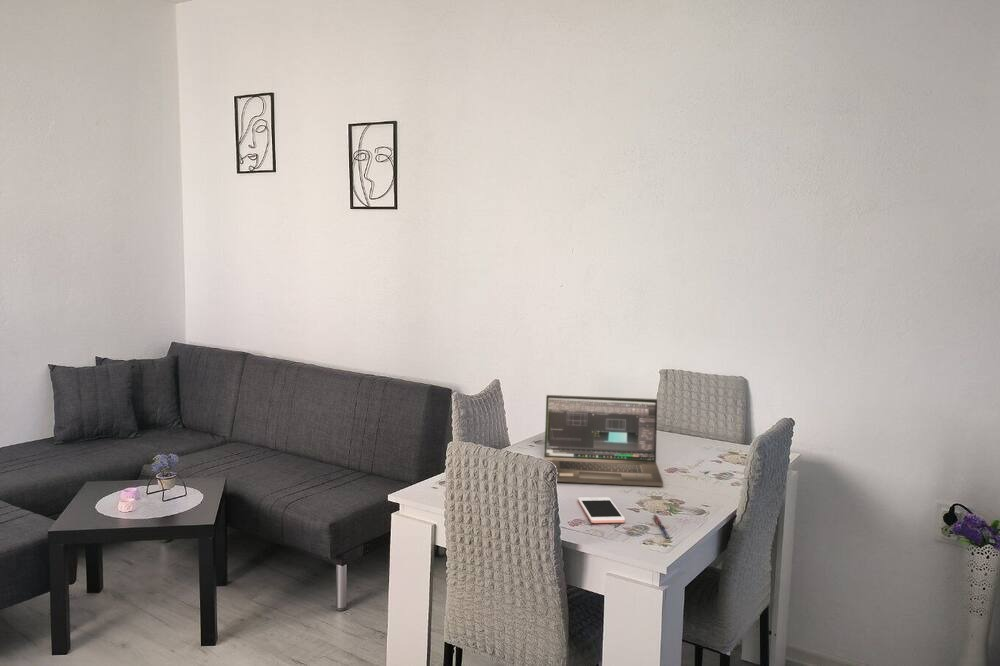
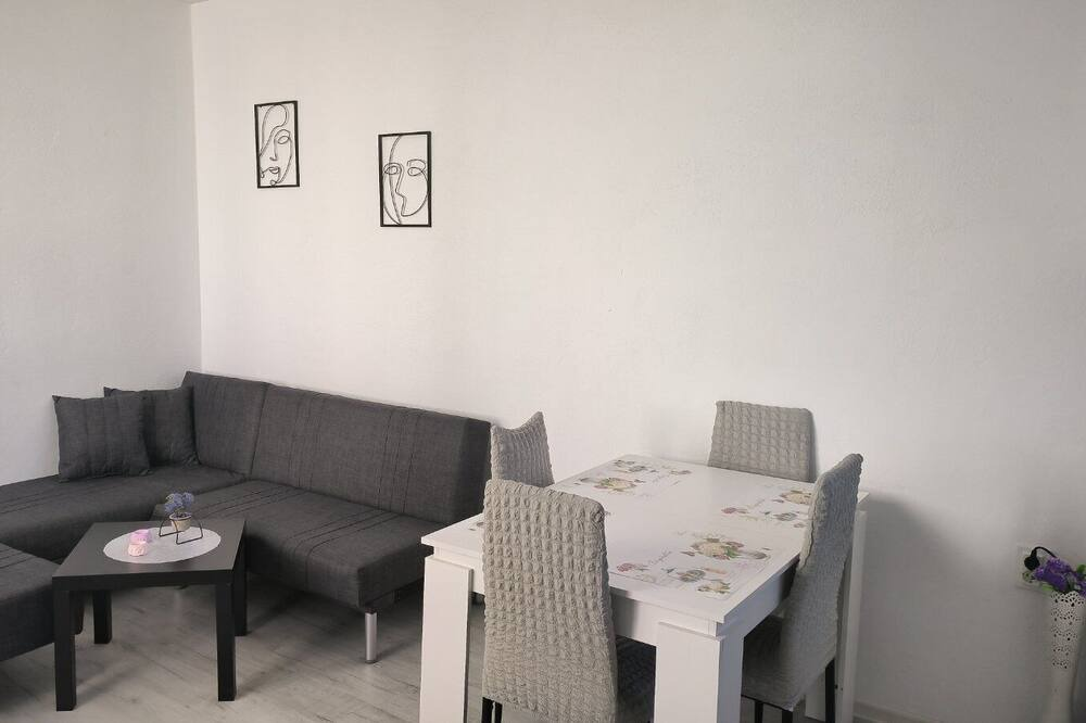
- pen [652,514,672,539]
- cell phone [577,496,626,524]
- laptop [543,394,664,487]
